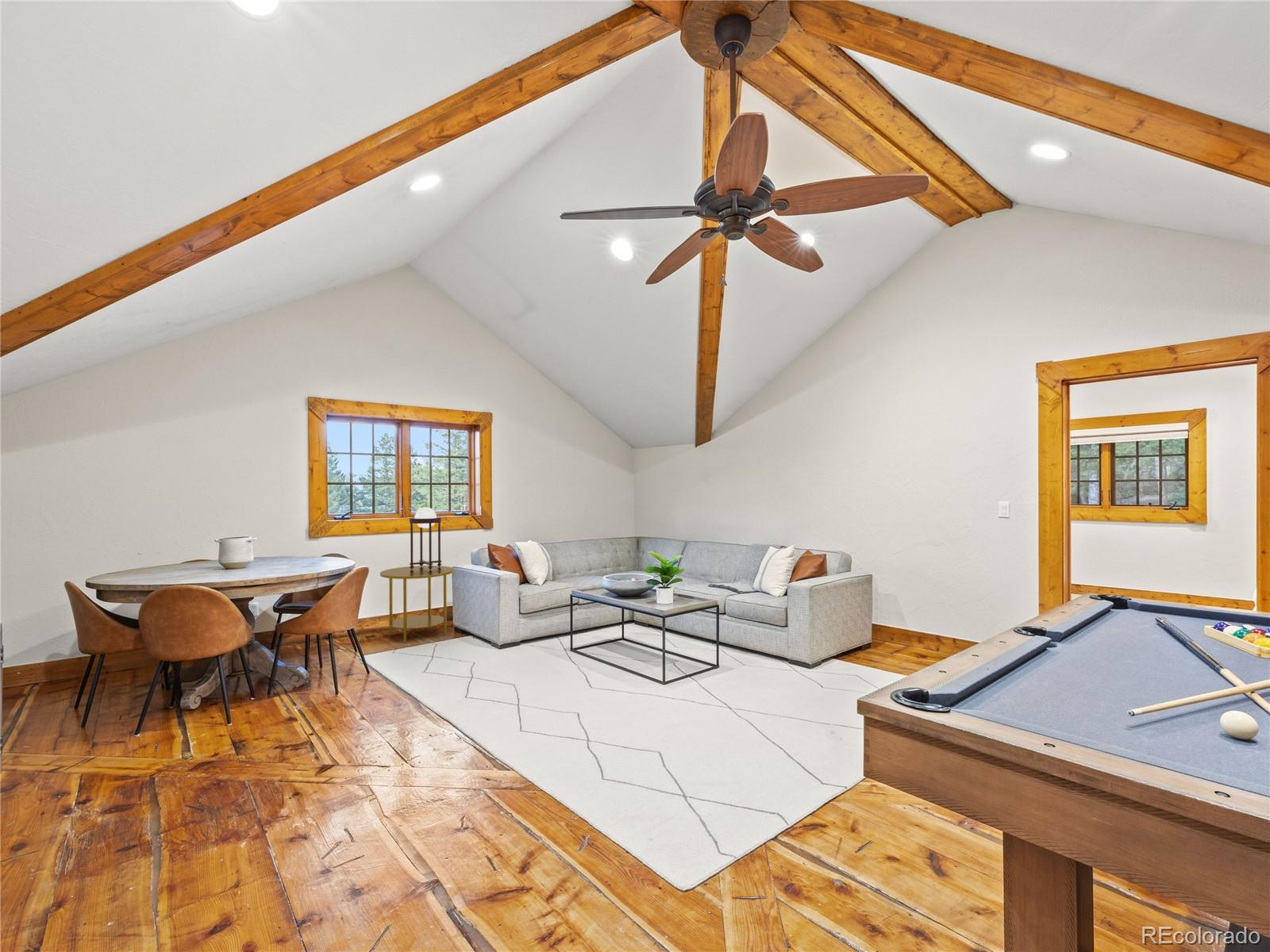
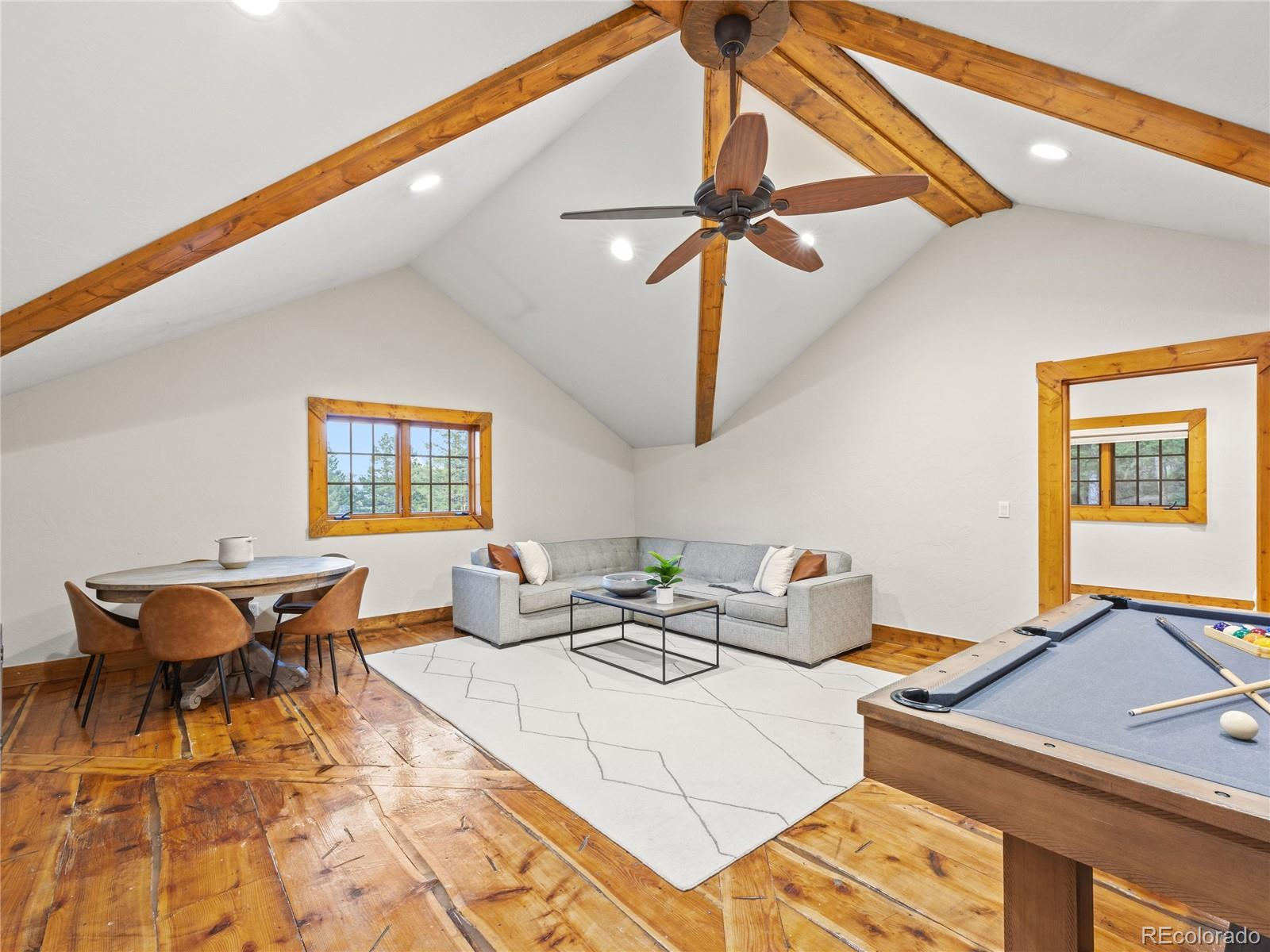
- table lamp [409,505,442,570]
- side table [379,565,455,644]
